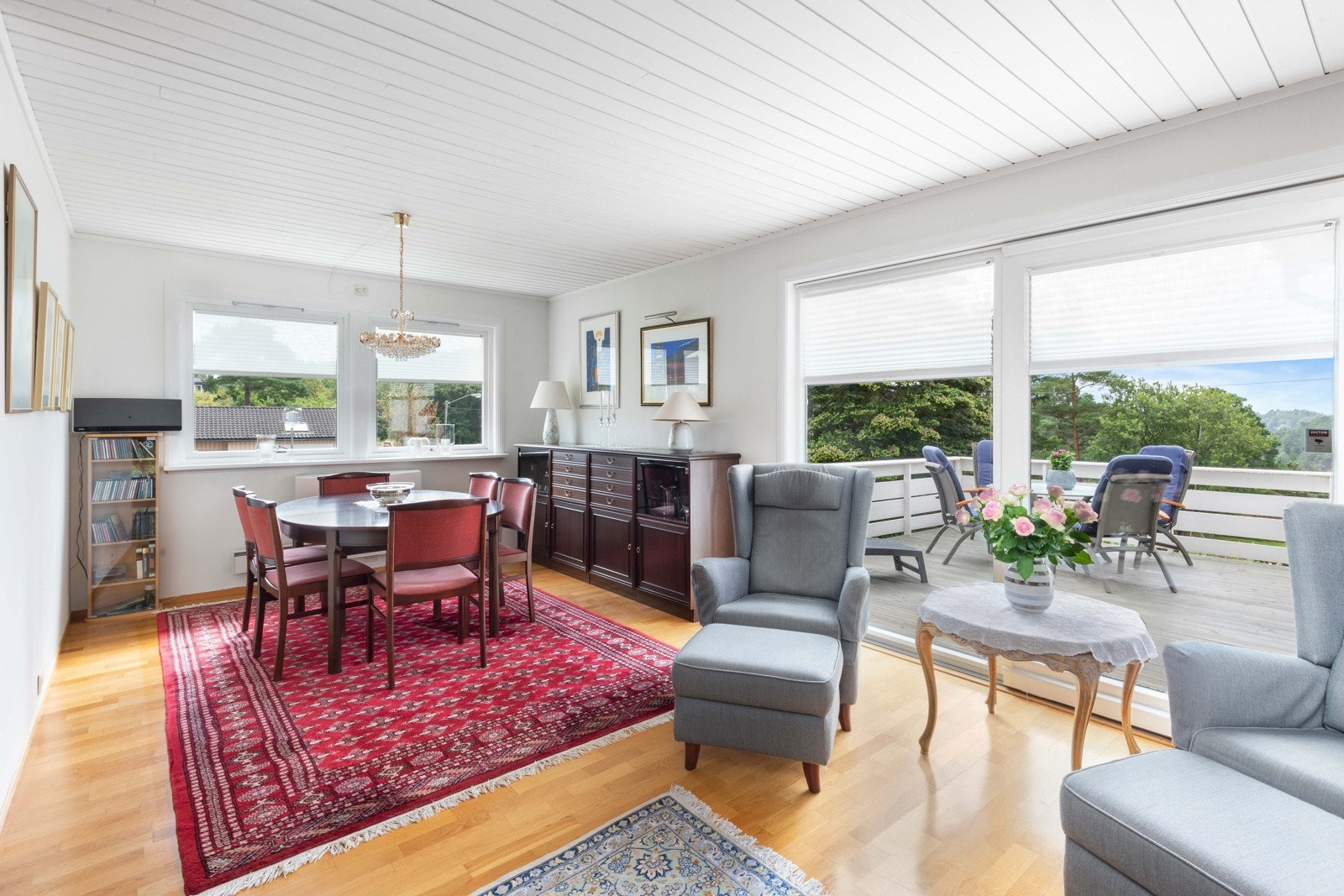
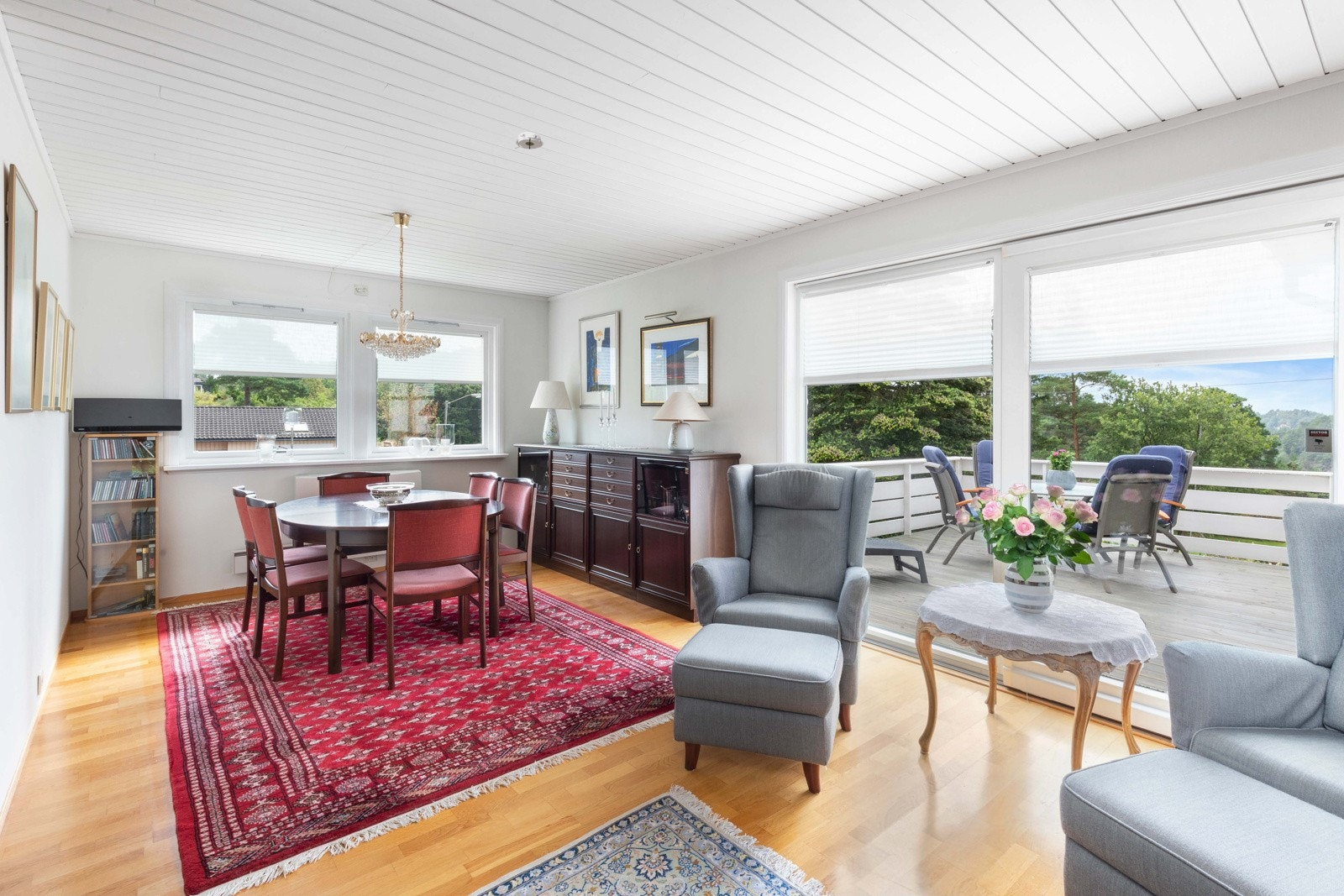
+ smoke detector [514,132,543,150]
